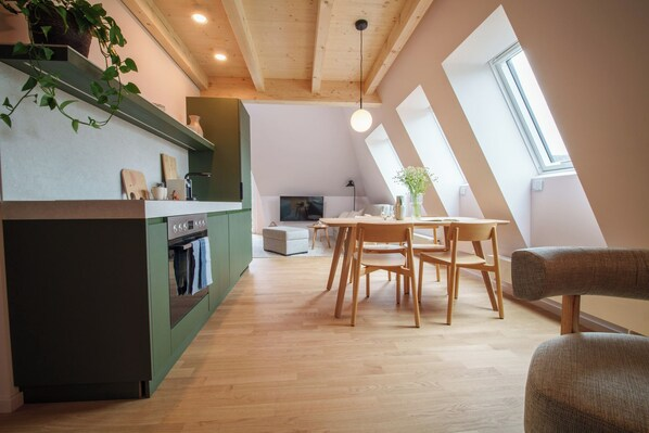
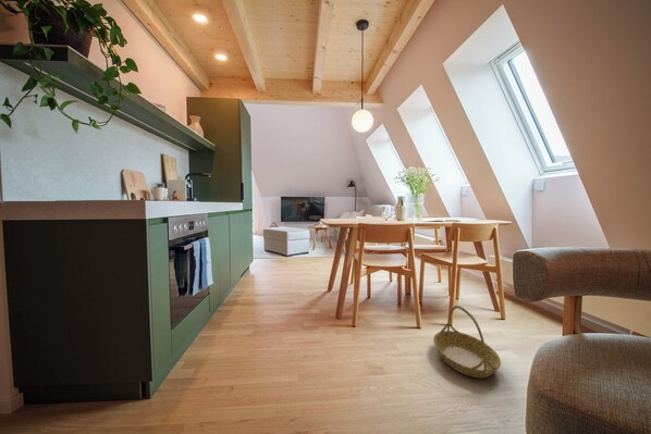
+ basket [432,305,502,380]
